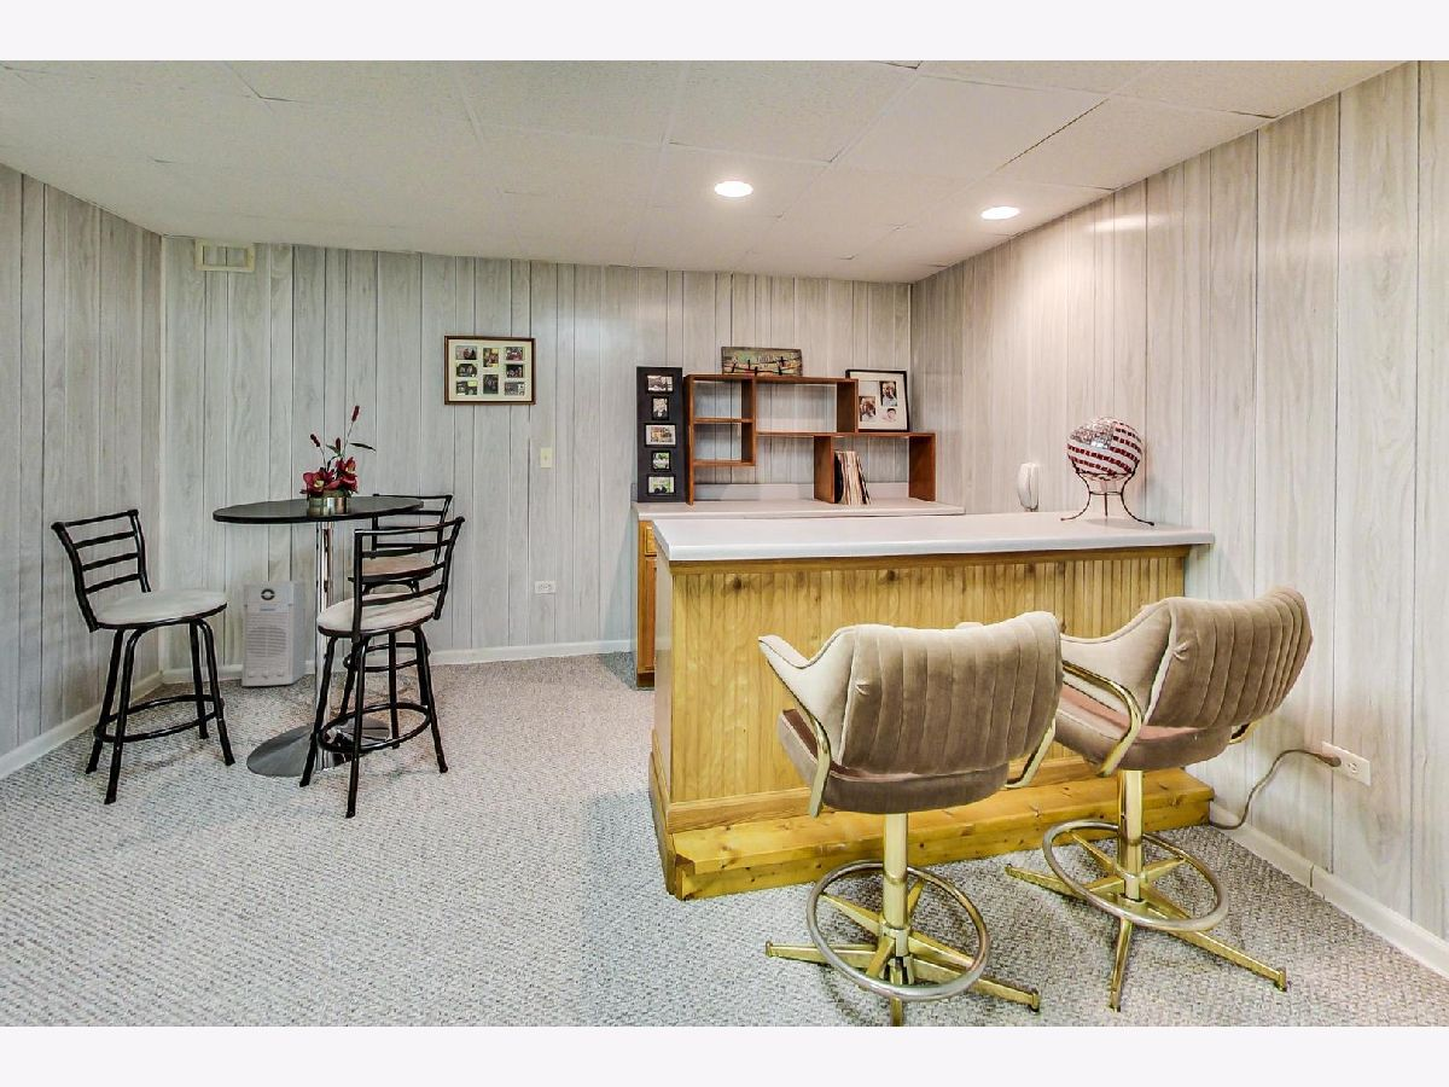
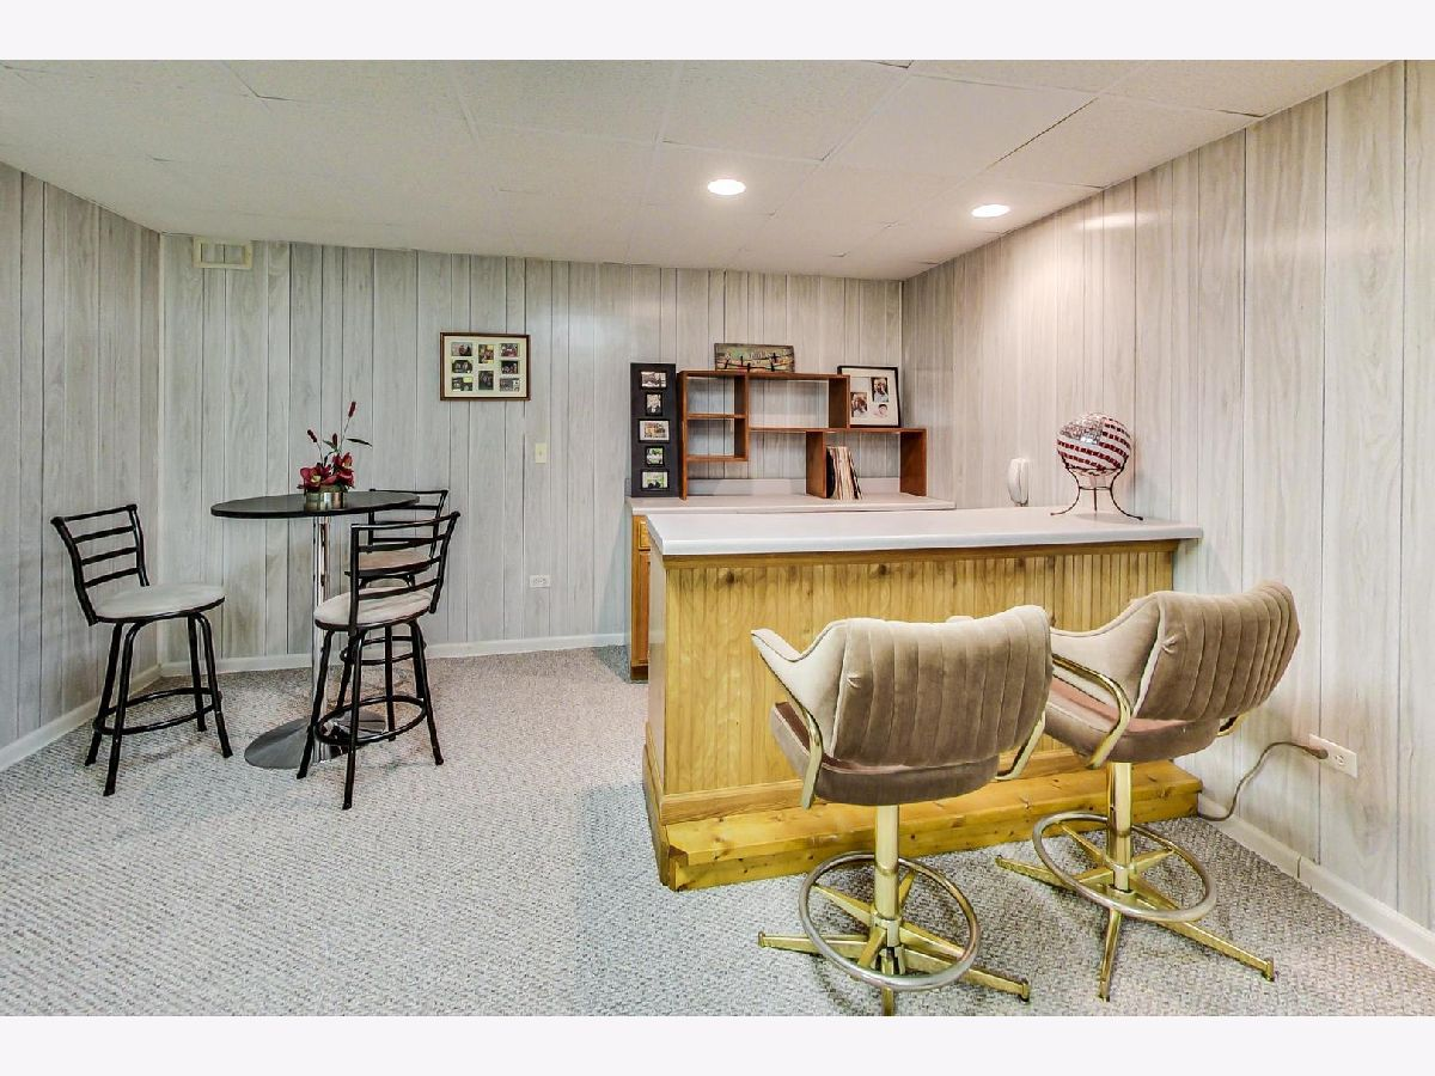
- air purifier [240,580,307,687]
